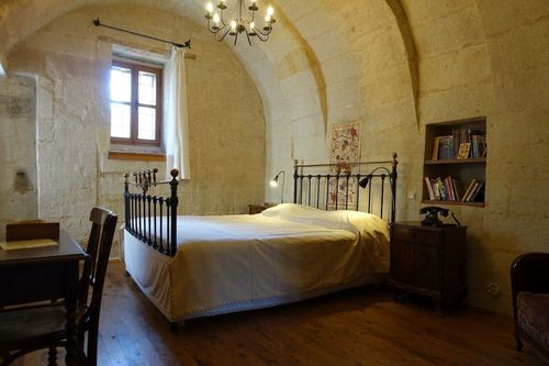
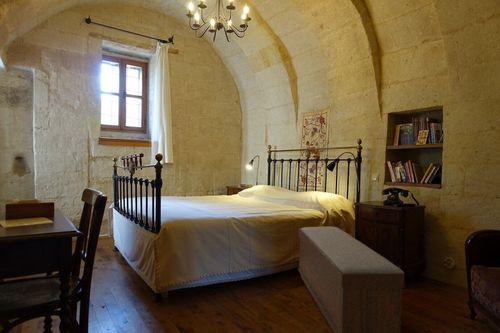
+ bench [297,226,405,333]
